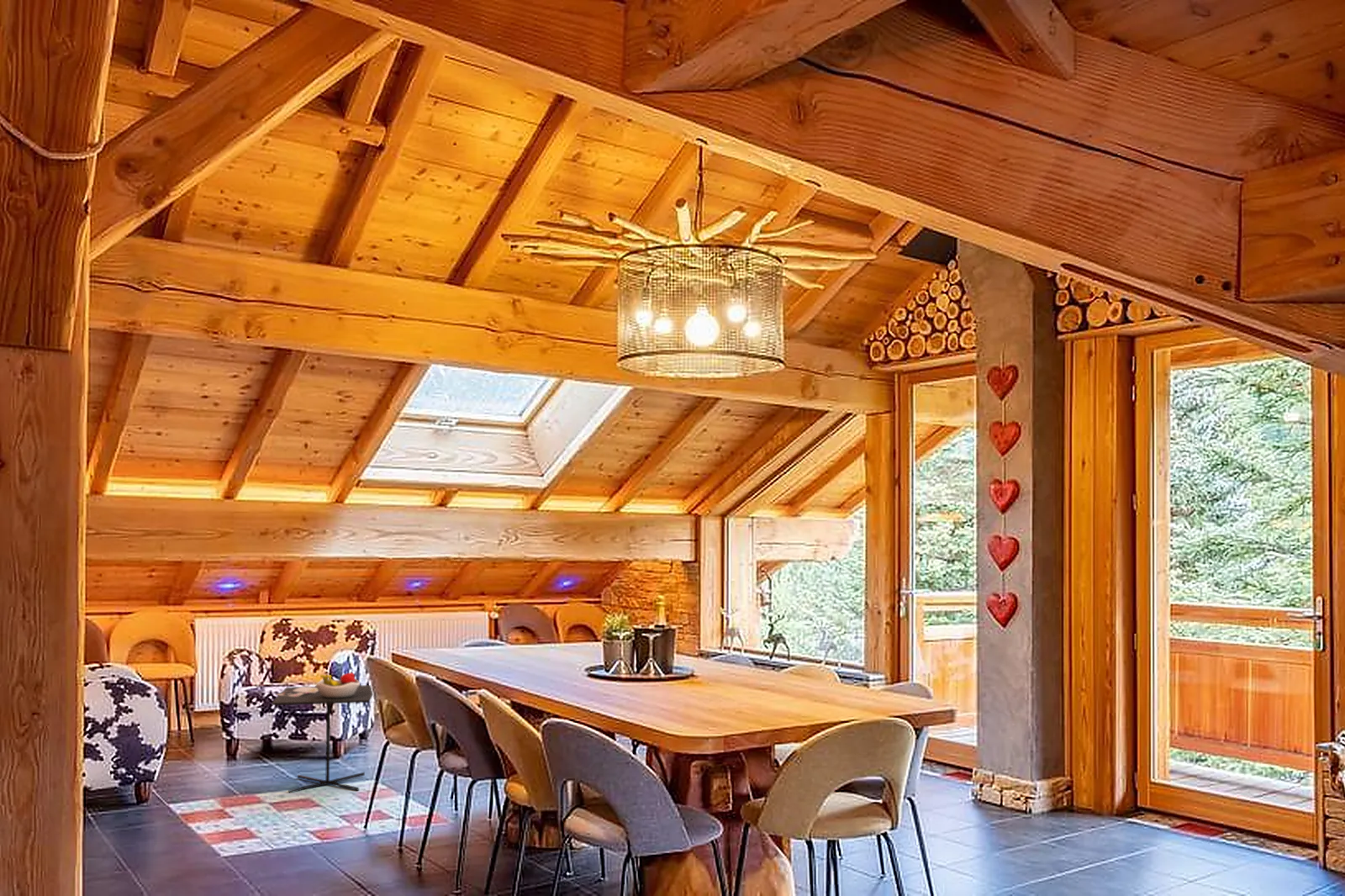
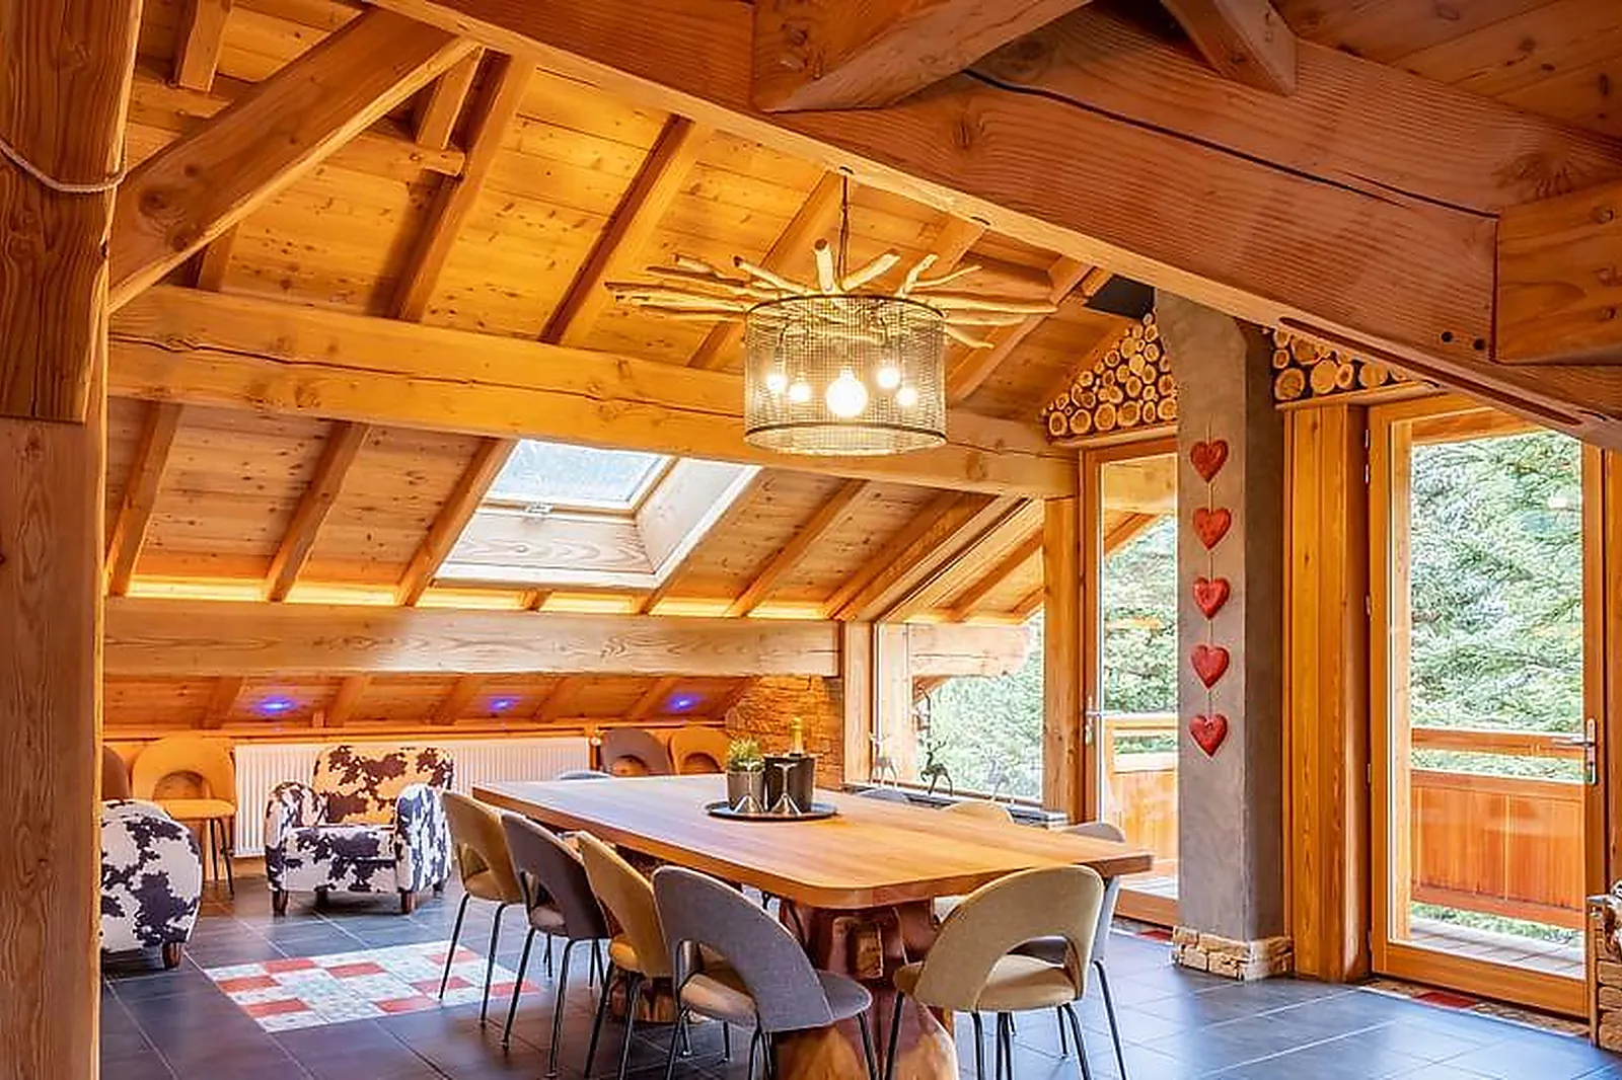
- kitchen table [271,672,374,793]
